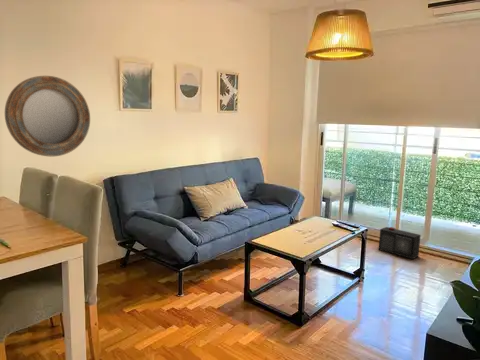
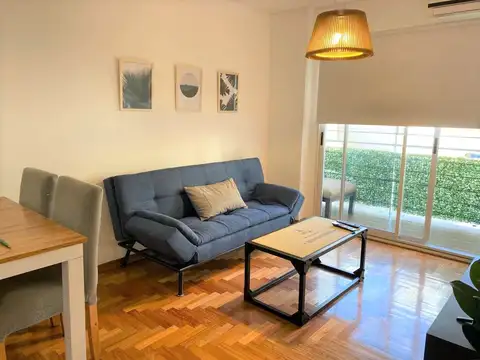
- speaker [378,226,422,260]
- home mirror [4,75,91,157]
